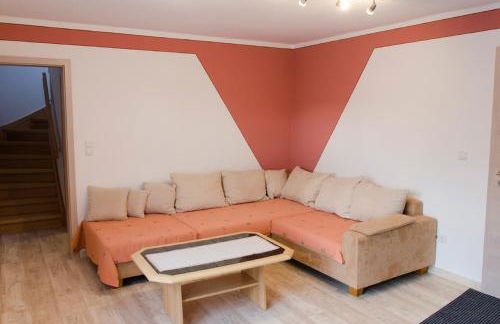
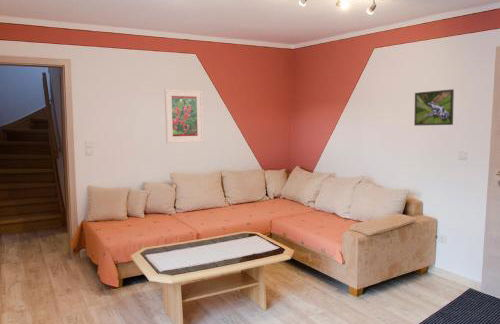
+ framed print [413,88,455,127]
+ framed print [164,88,205,144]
